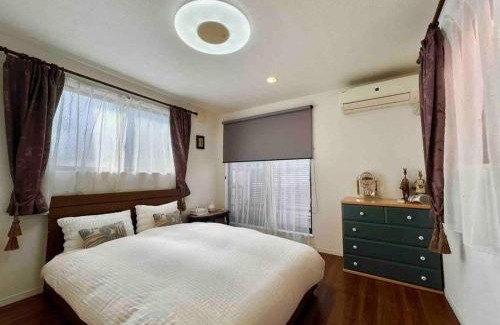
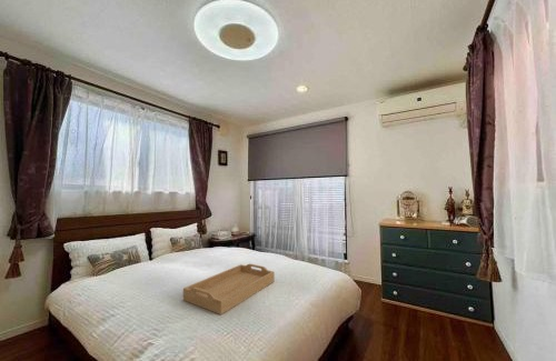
+ serving tray [182,262,276,315]
